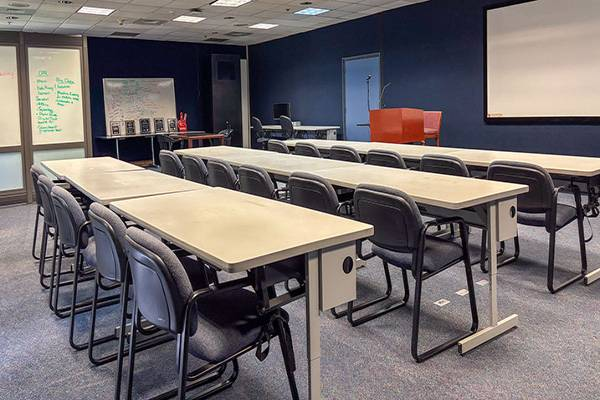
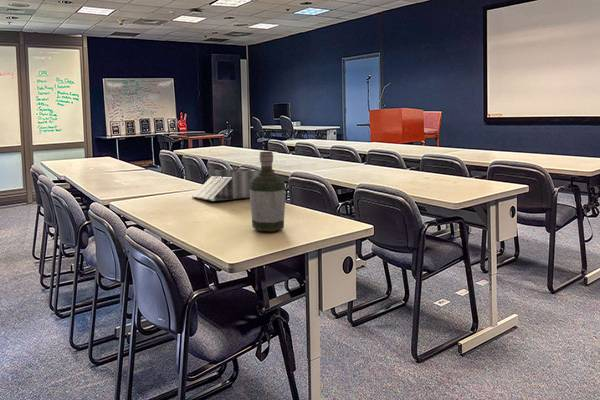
+ bottle [249,150,286,233]
+ desk organizer [191,168,275,202]
